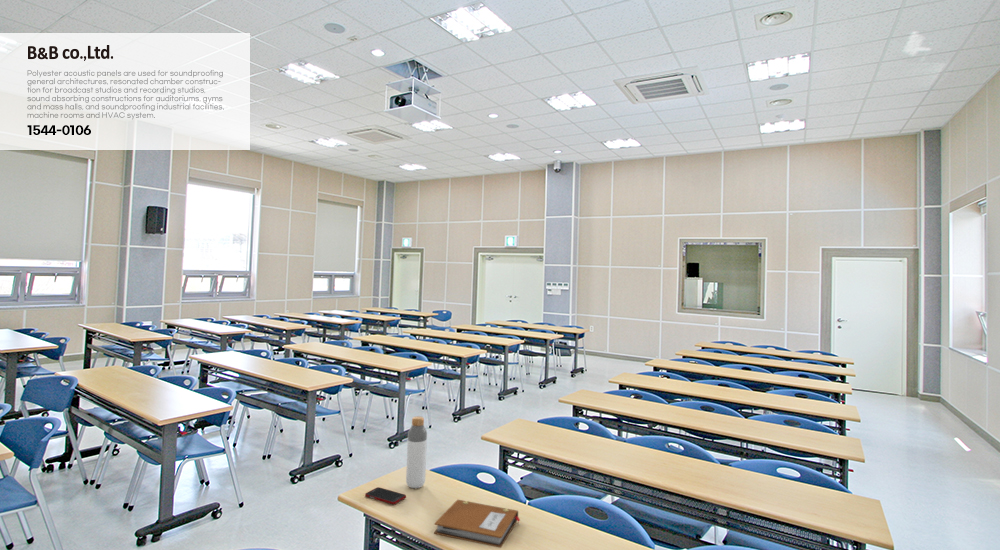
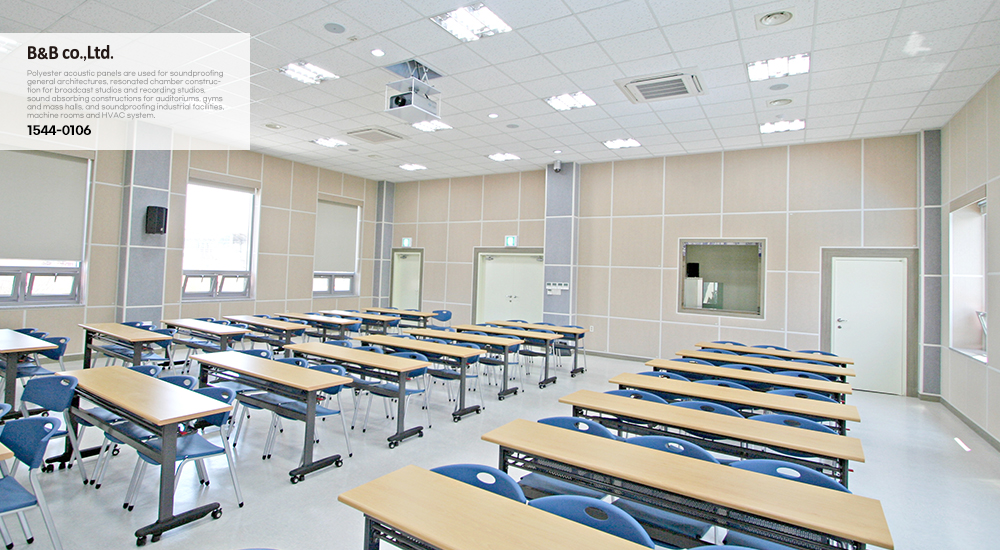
- bottle [405,415,428,489]
- notebook [433,499,521,549]
- cell phone [364,486,407,505]
